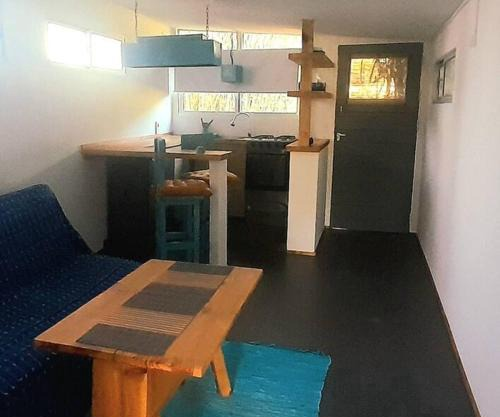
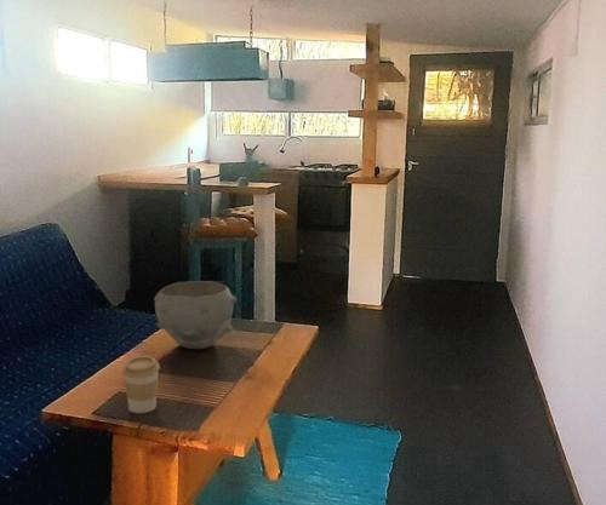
+ coffee cup [121,355,161,414]
+ bowl [153,280,238,350]
